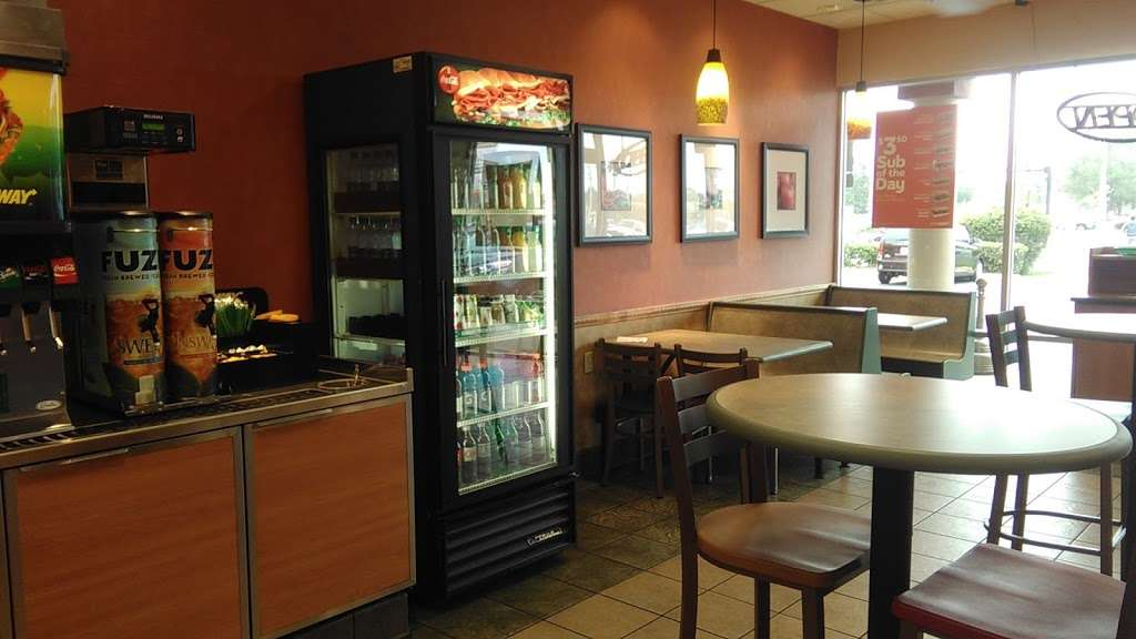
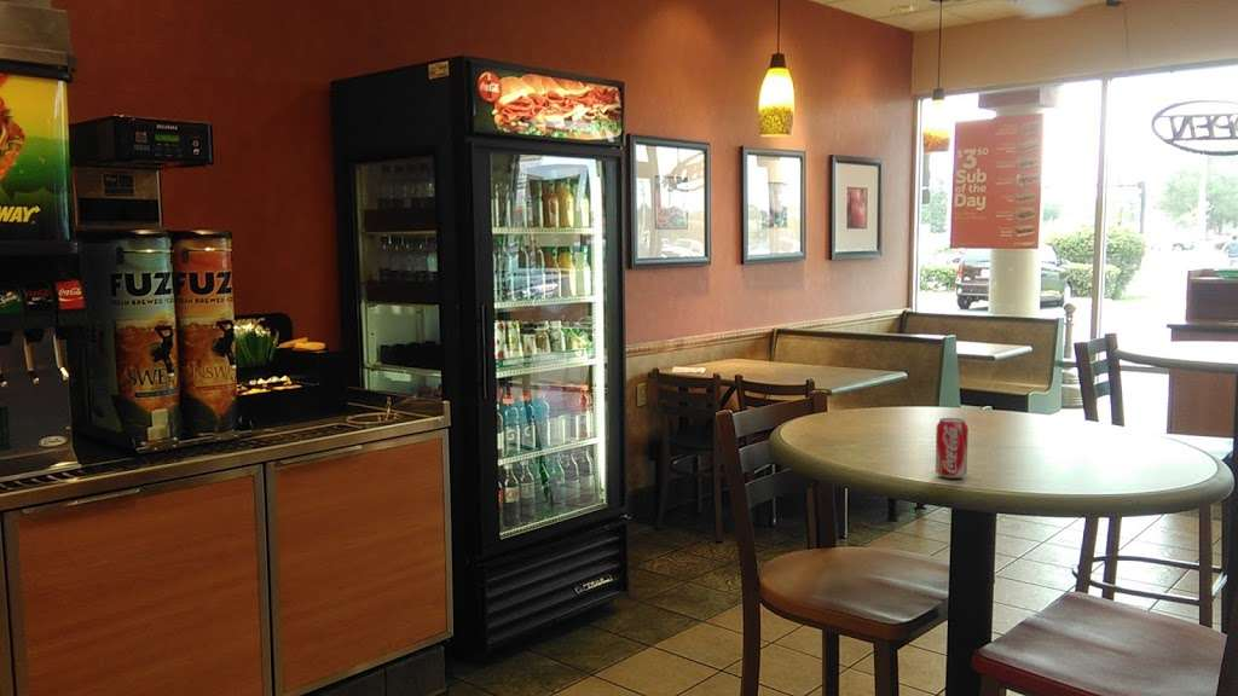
+ beverage can [935,417,970,480]
